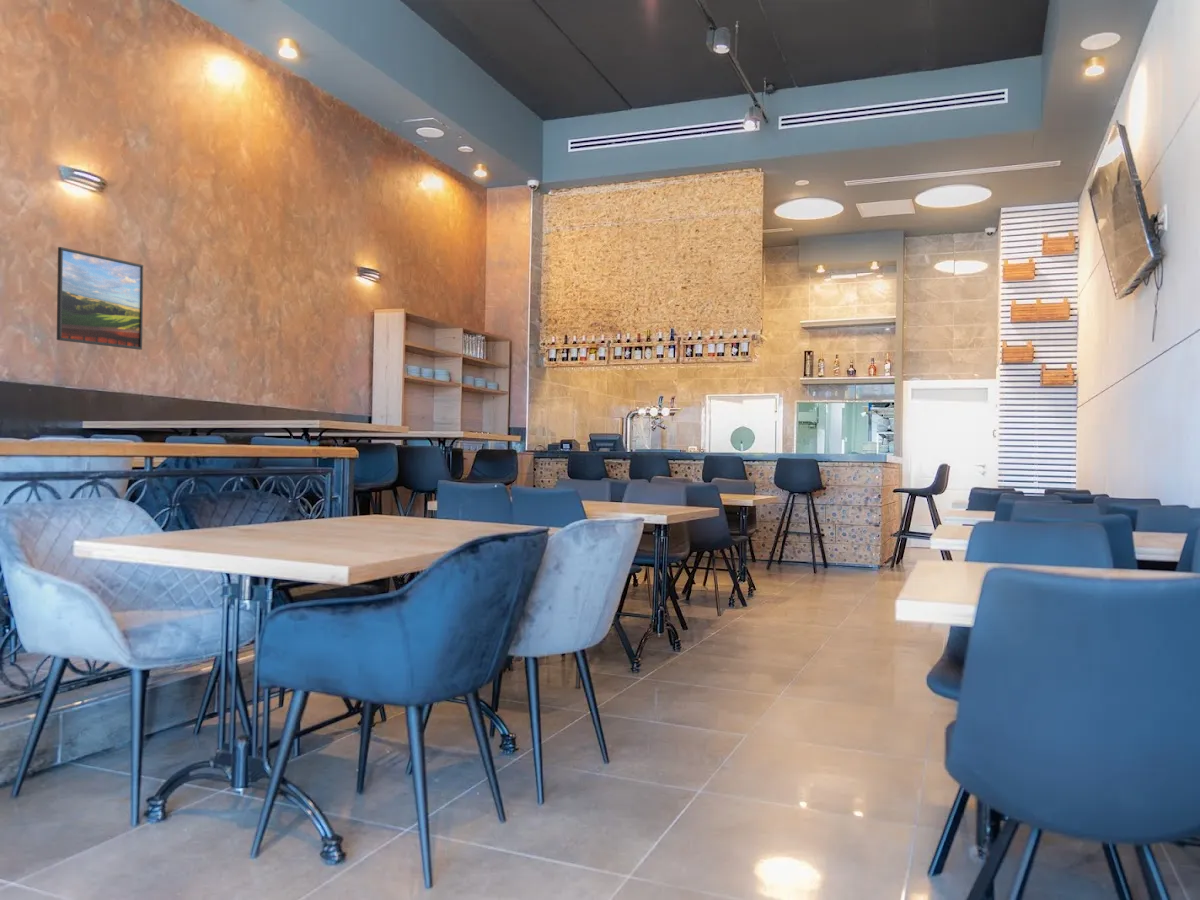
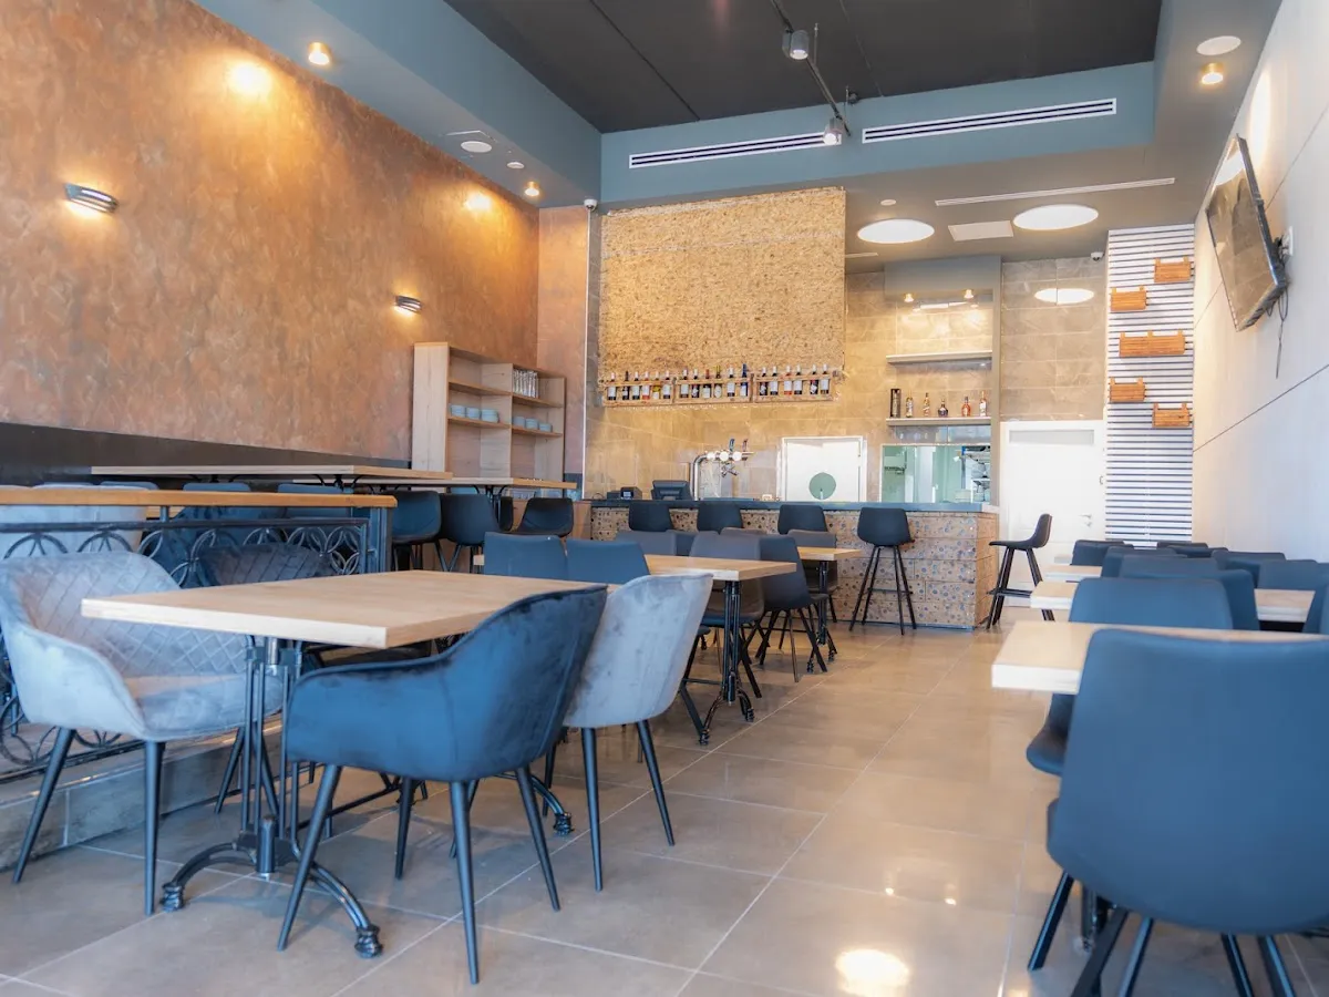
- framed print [56,246,145,351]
